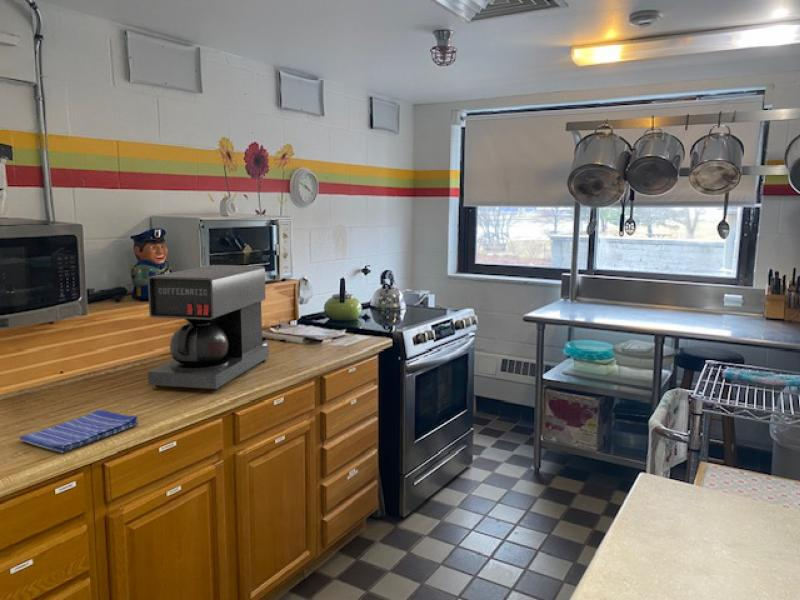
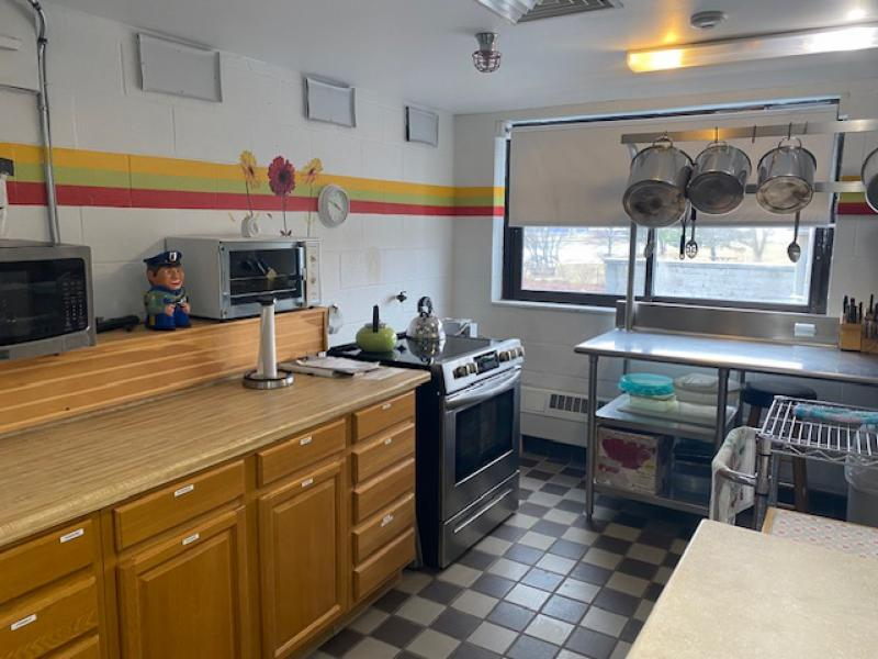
- dish towel [18,409,139,454]
- coffee maker [147,264,270,392]
